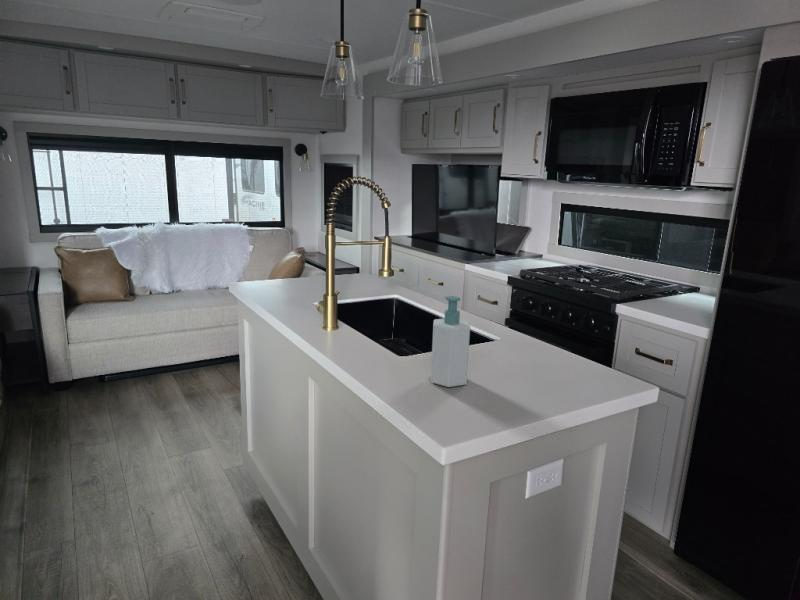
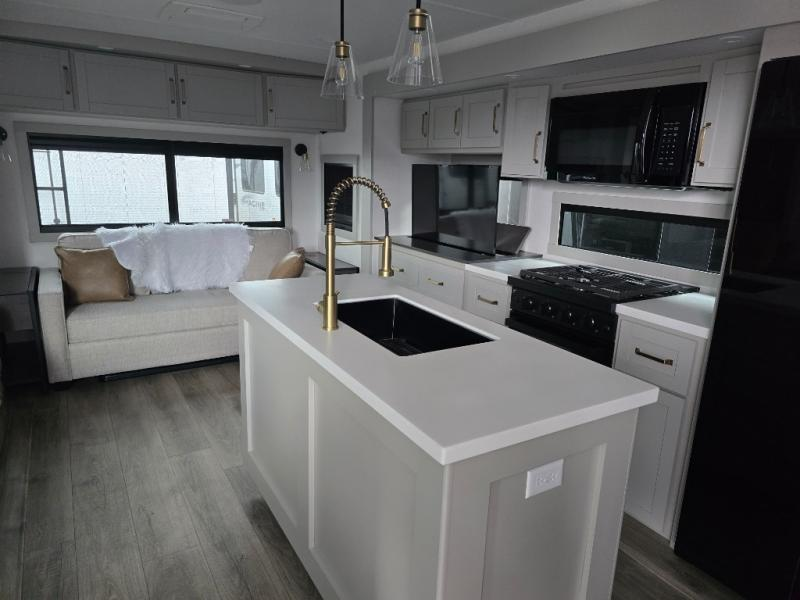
- soap bottle [430,295,471,388]
